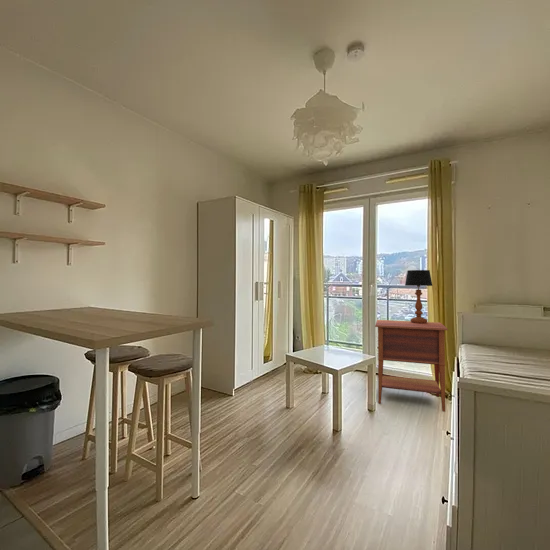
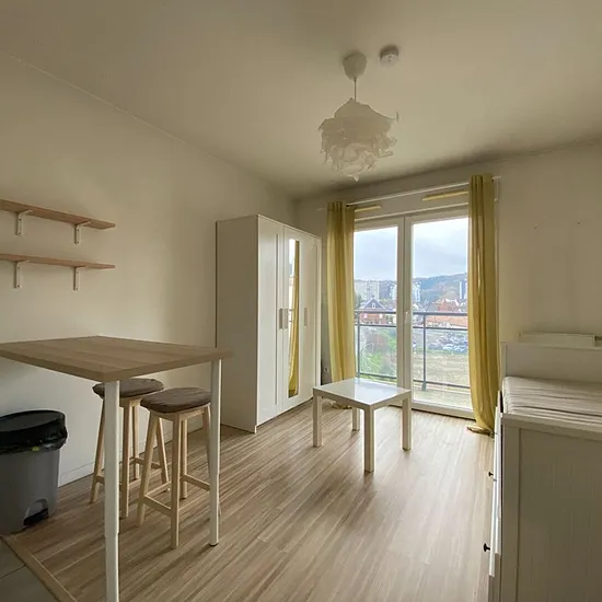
- table lamp [404,269,433,324]
- nightstand [374,319,449,413]
